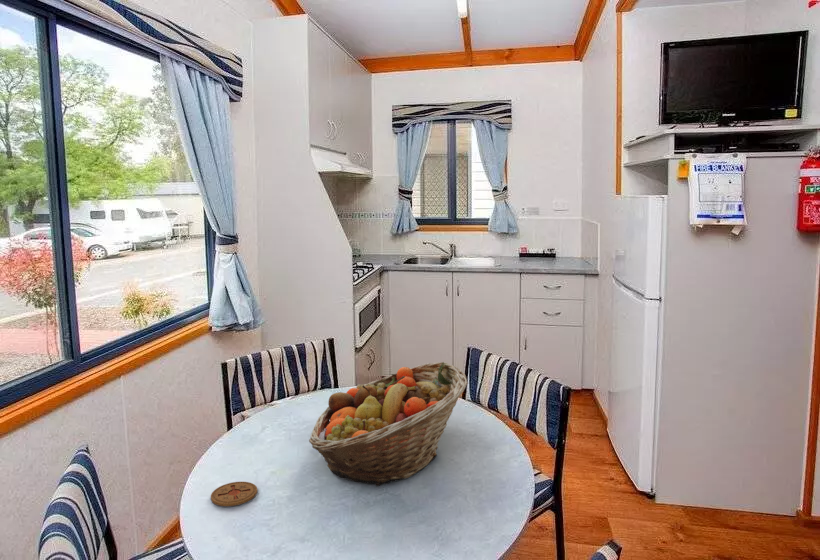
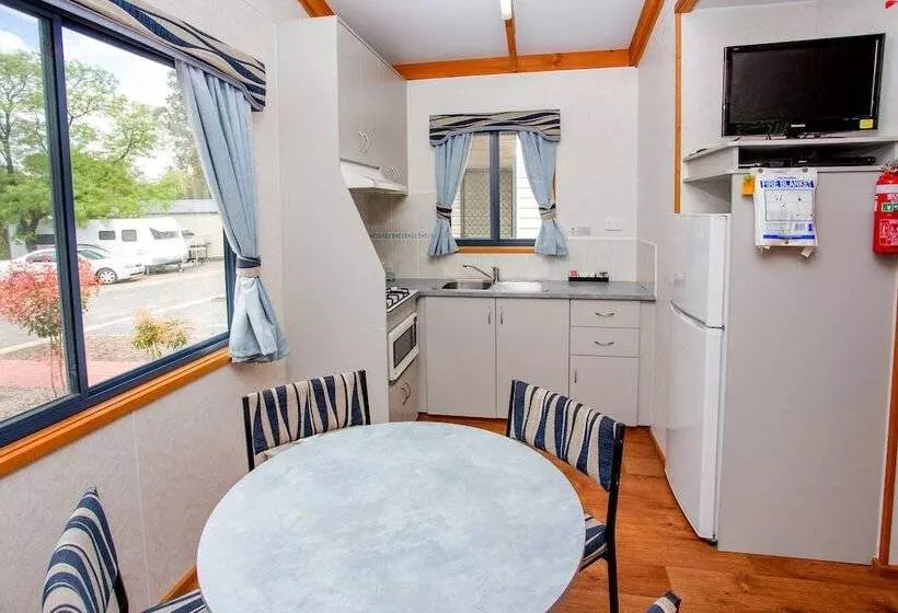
- coaster [210,481,258,507]
- fruit basket [308,361,469,487]
